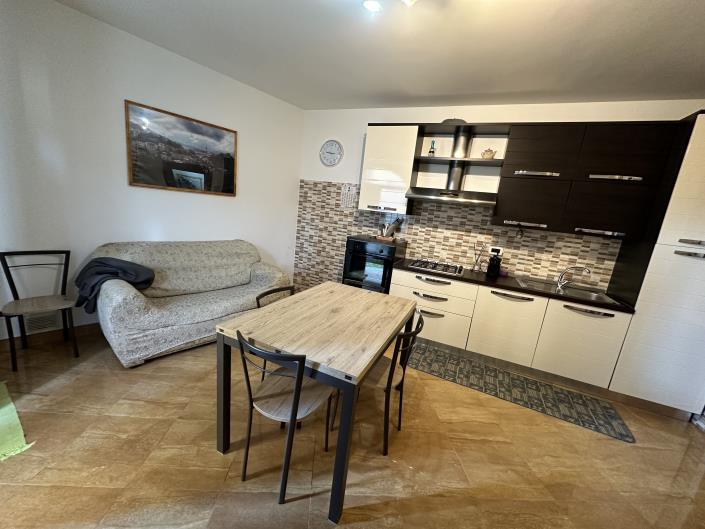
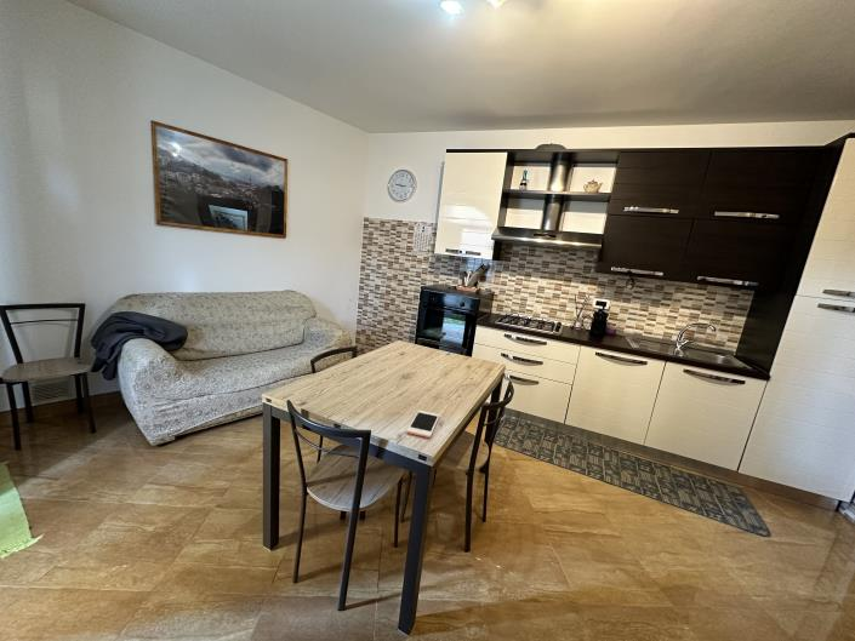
+ cell phone [405,410,440,439]
